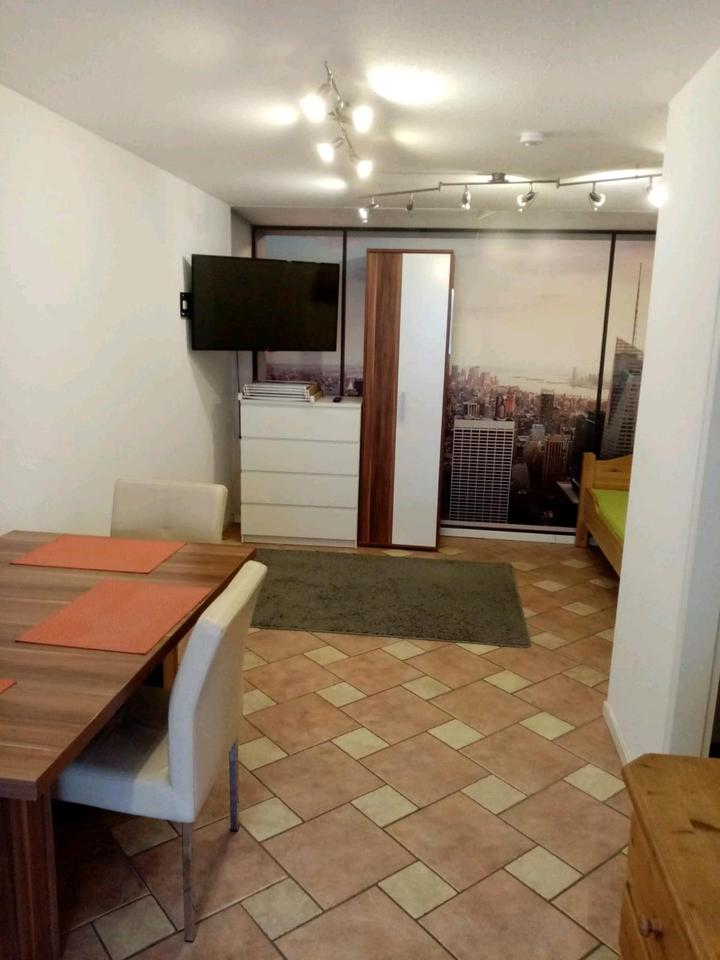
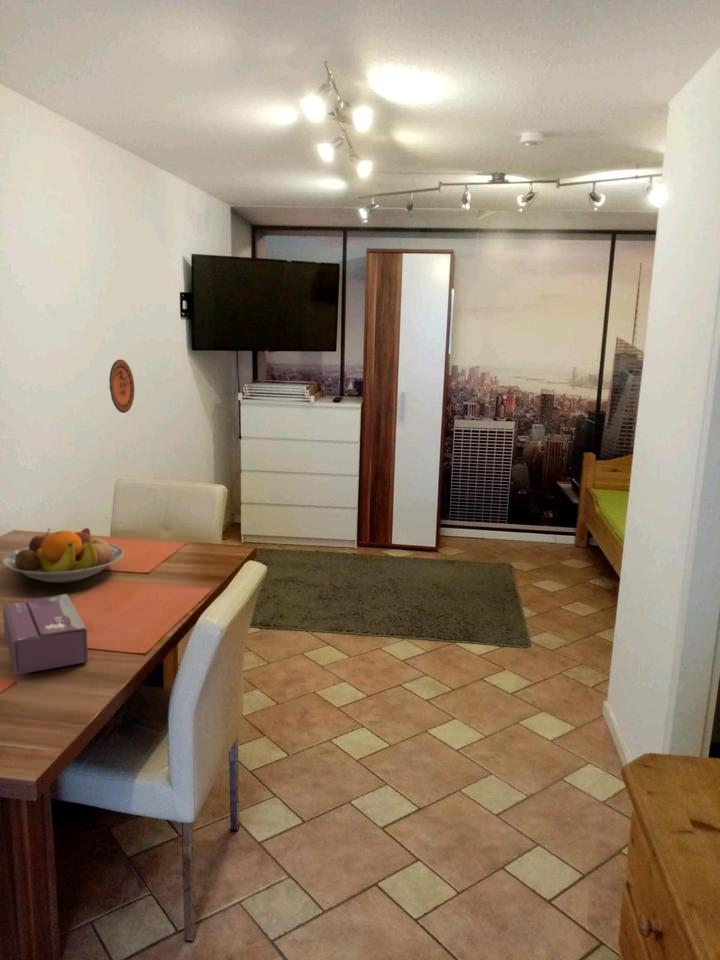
+ fruit bowl [1,527,125,584]
+ decorative plate [108,358,135,414]
+ tissue box [2,593,89,676]
